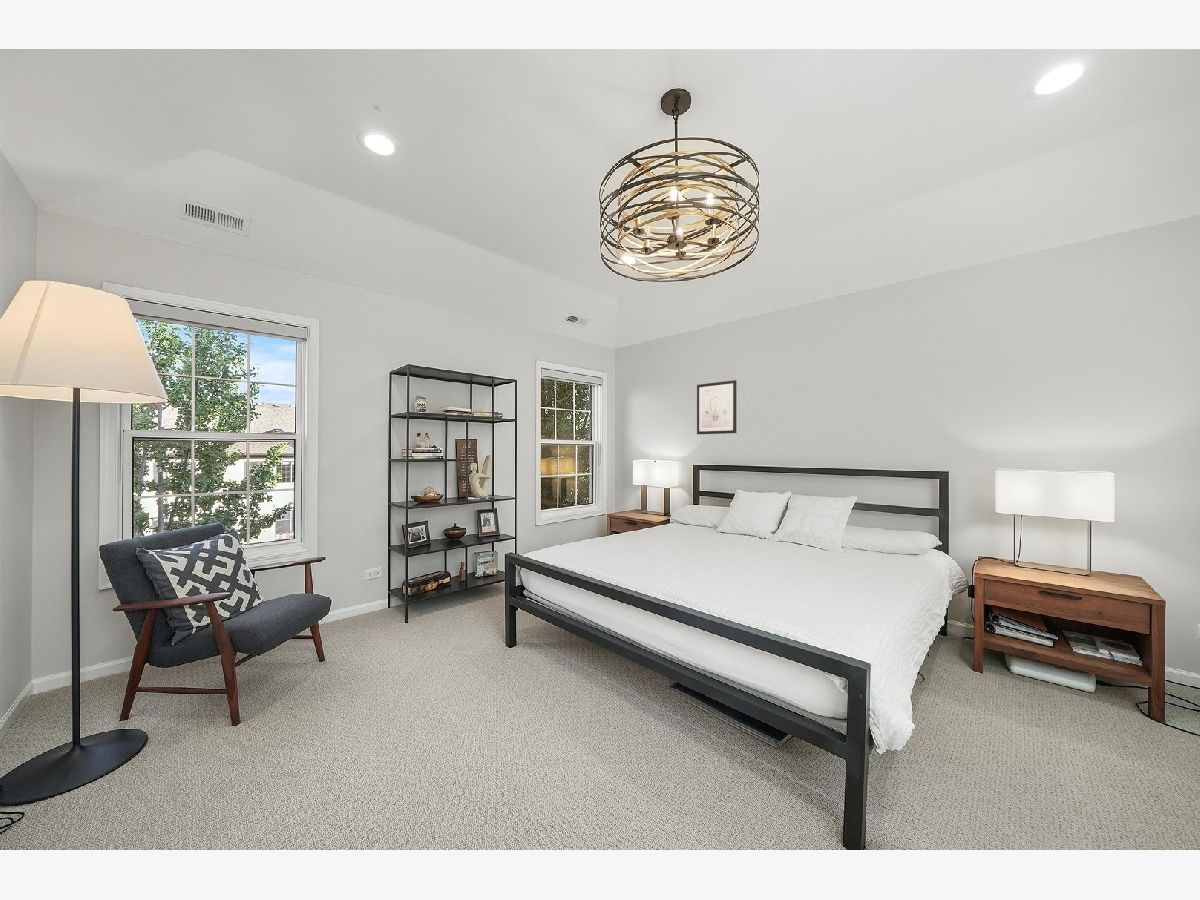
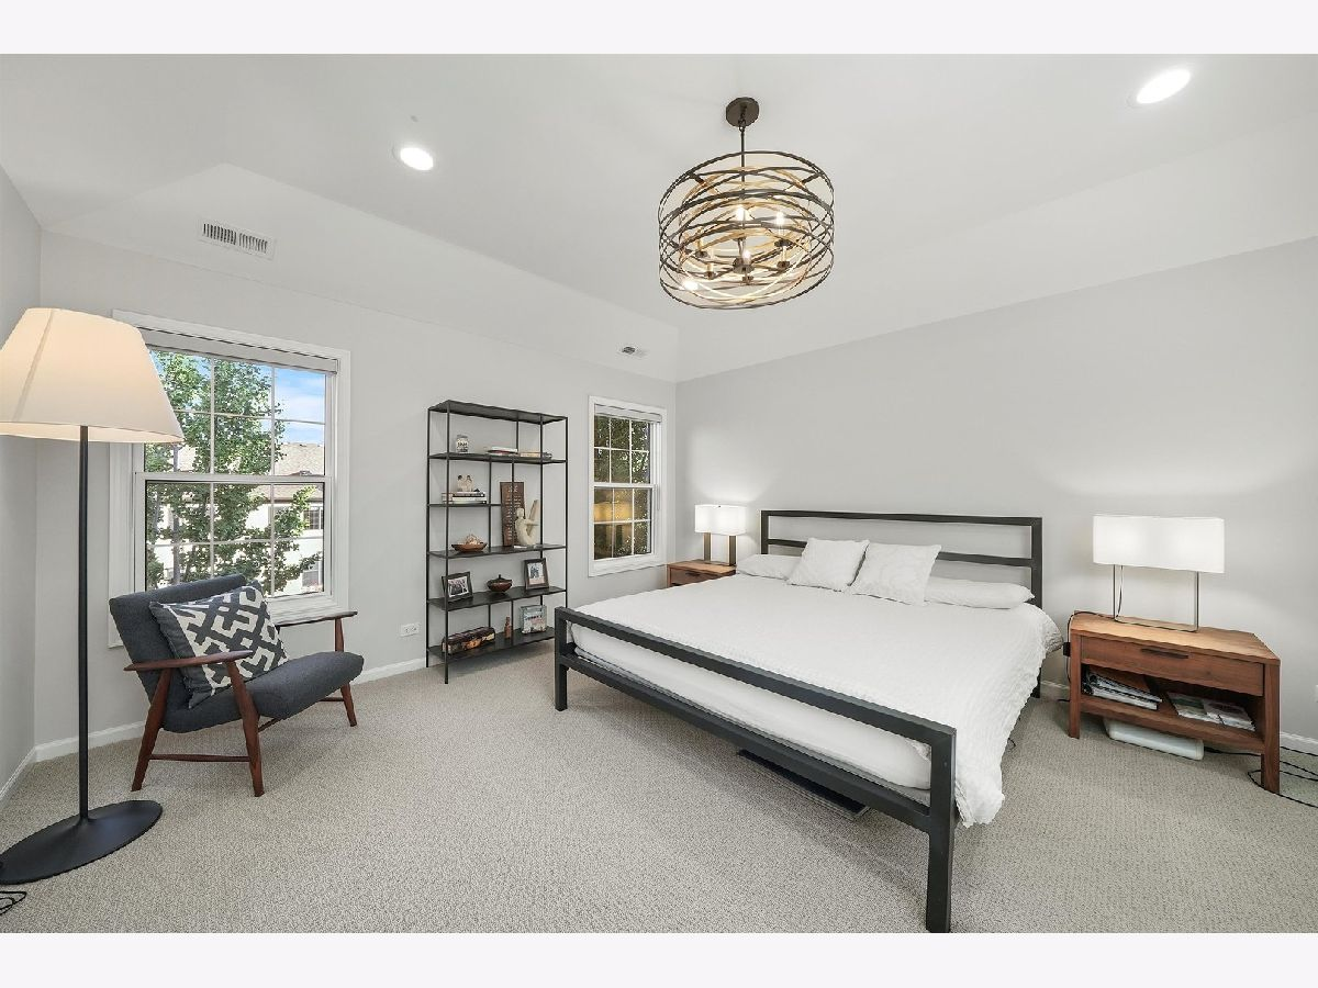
- wall art [696,379,737,435]
